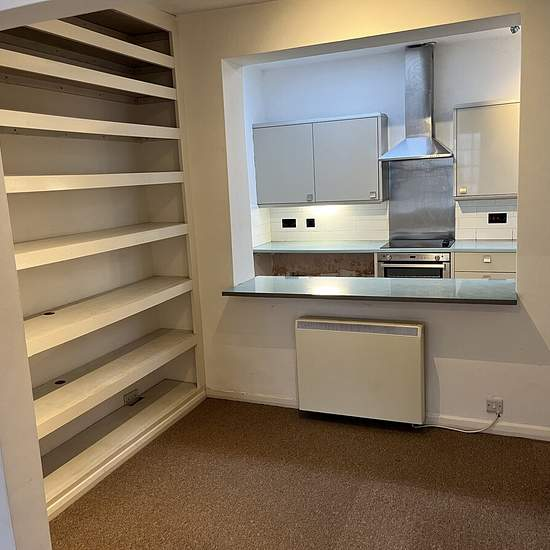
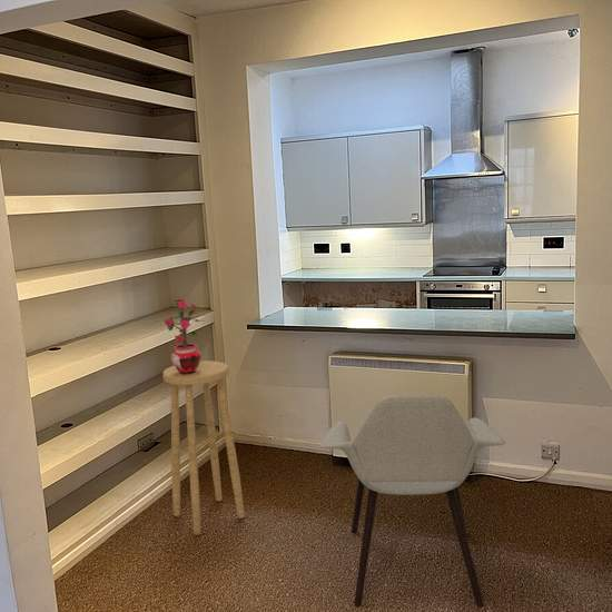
+ stool [161,359,246,536]
+ chair [319,394,506,609]
+ potted plant [164,295,204,375]
